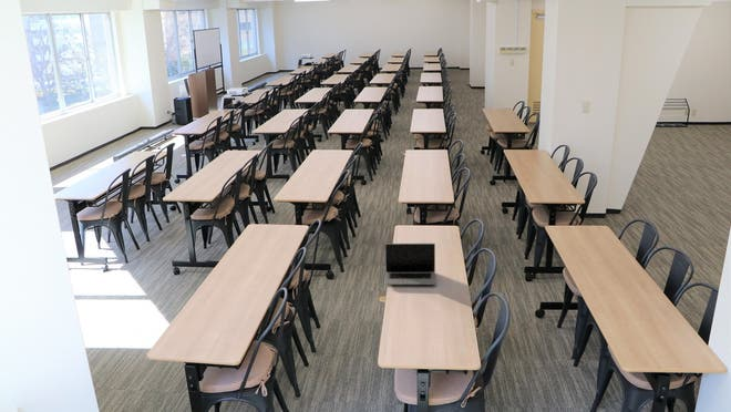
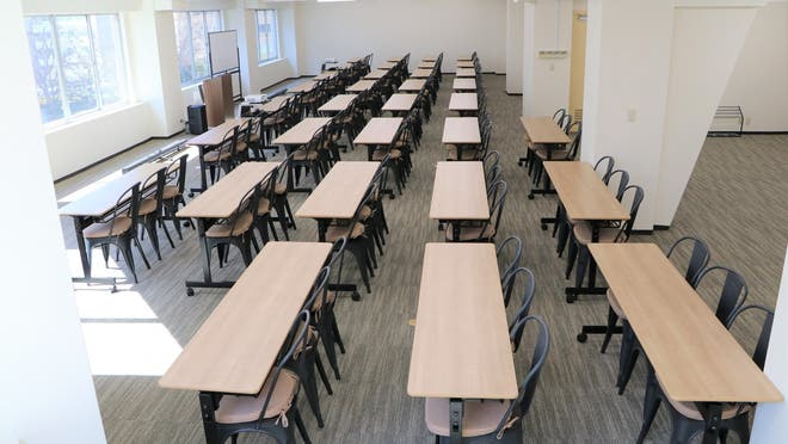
- laptop [383,243,437,286]
